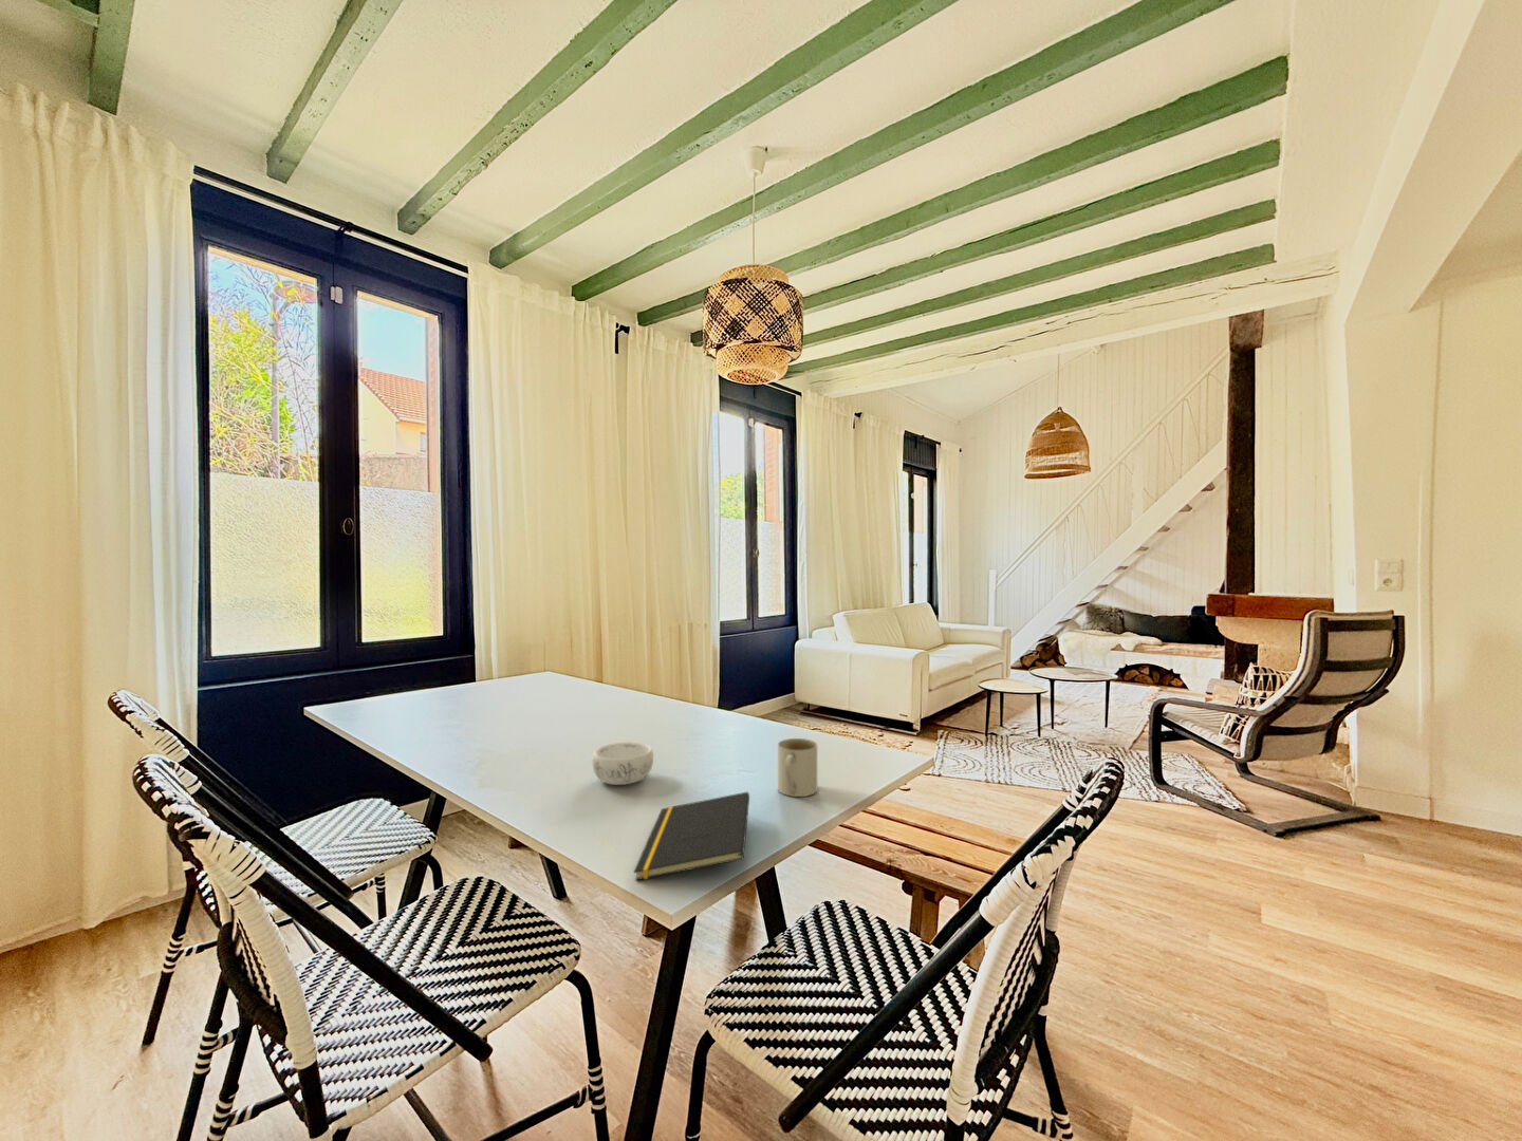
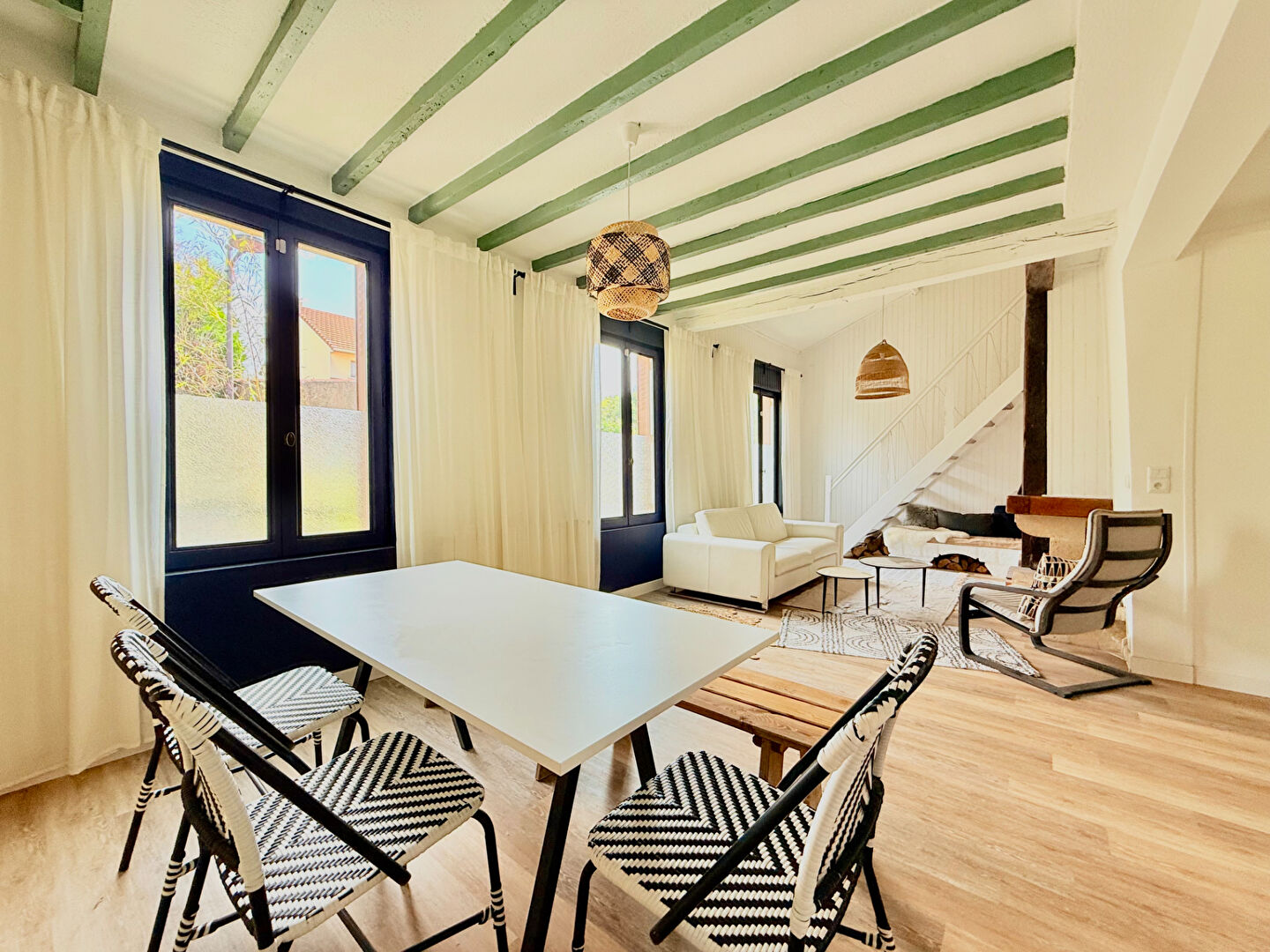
- mug [777,737,819,798]
- notepad [633,791,750,881]
- decorative bowl [591,741,654,786]
